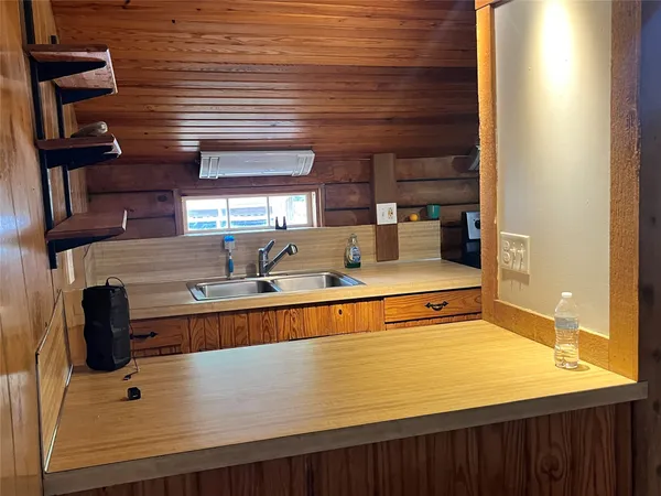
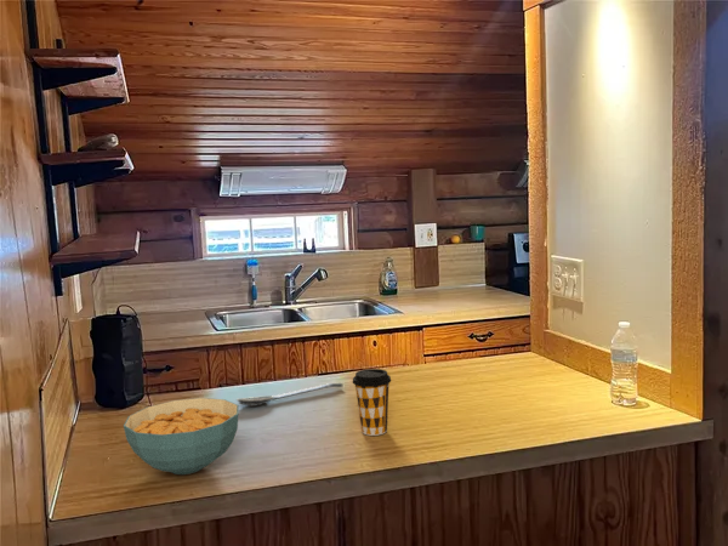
+ coffee cup [352,368,392,437]
+ cereal bowl [123,397,240,476]
+ spoon [235,382,345,408]
